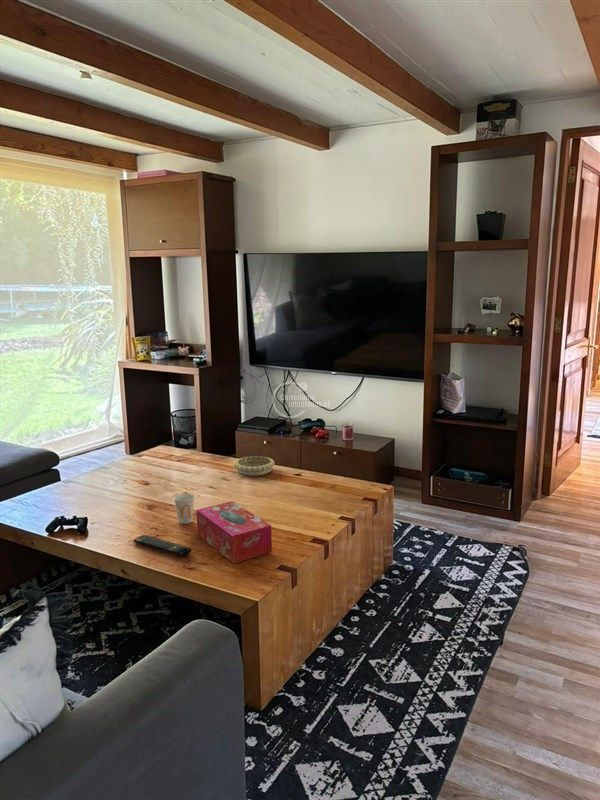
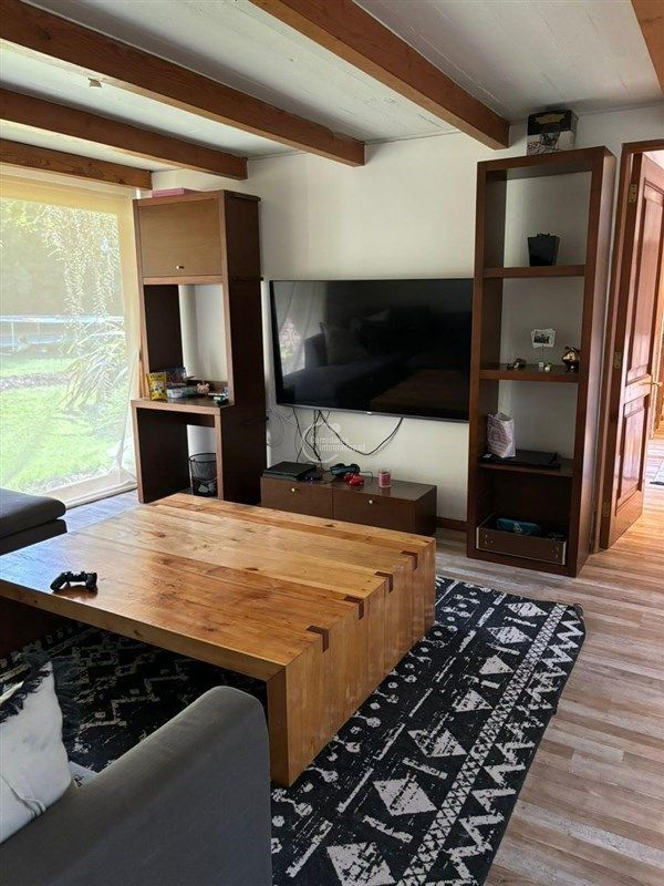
- cup [173,493,195,525]
- remote control [132,534,192,557]
- tissue box [195,500,273,564]
- decorative bowl [233,455,275,477]
